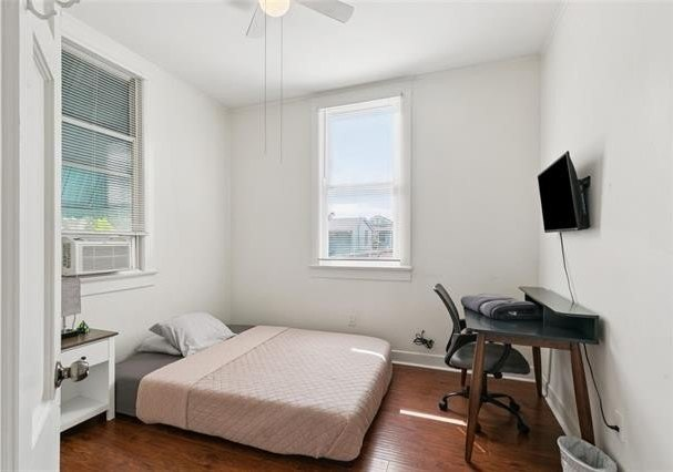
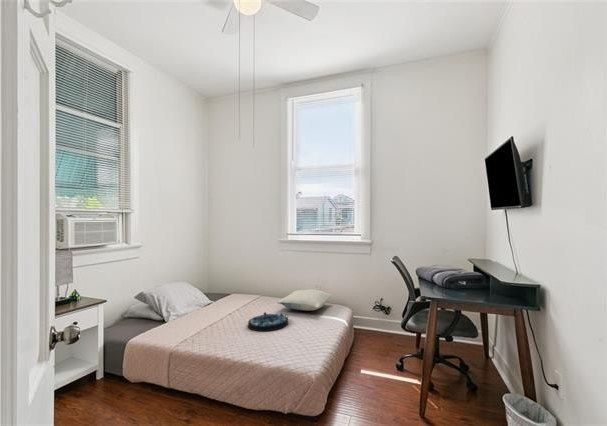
+ serving tray [247,311,289,332]
+ pillow [276,288,333,312]
